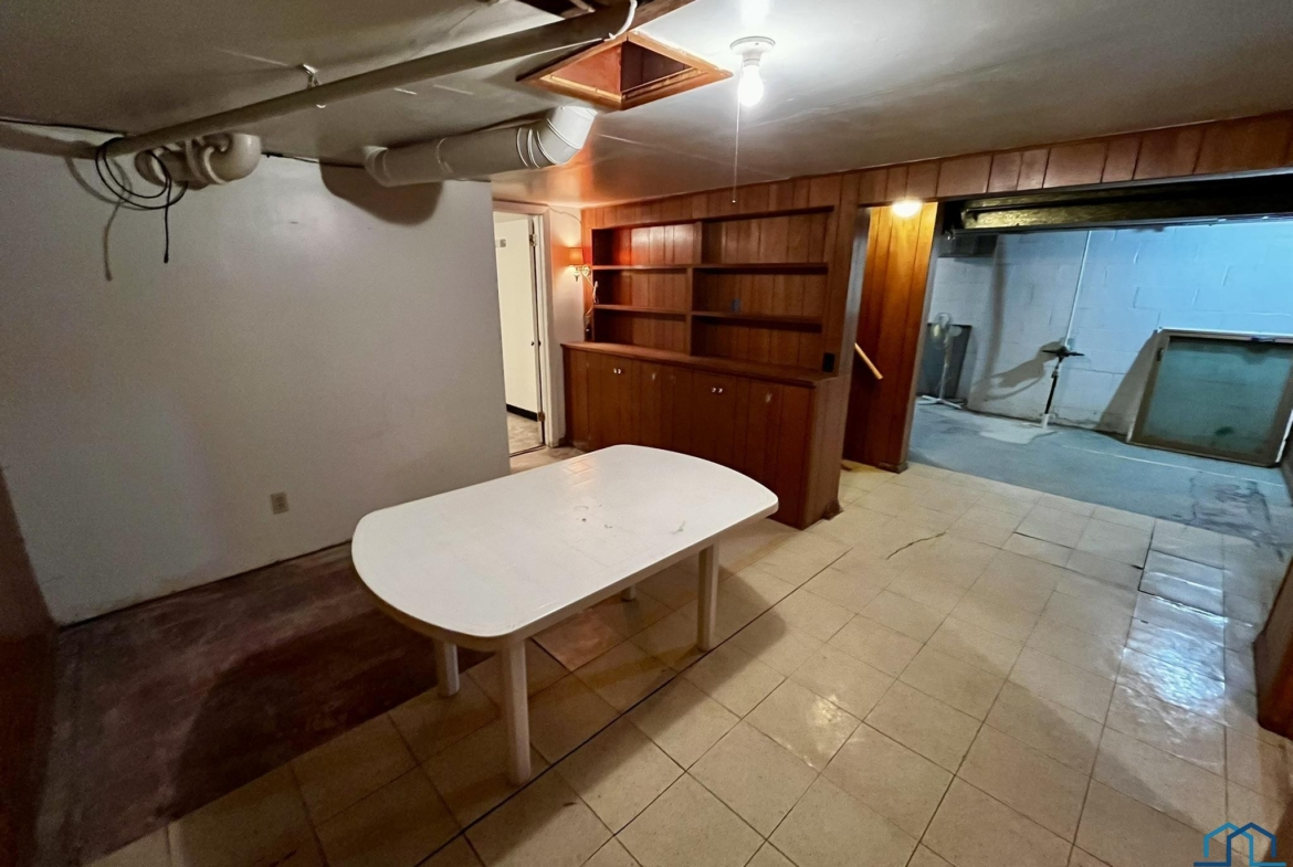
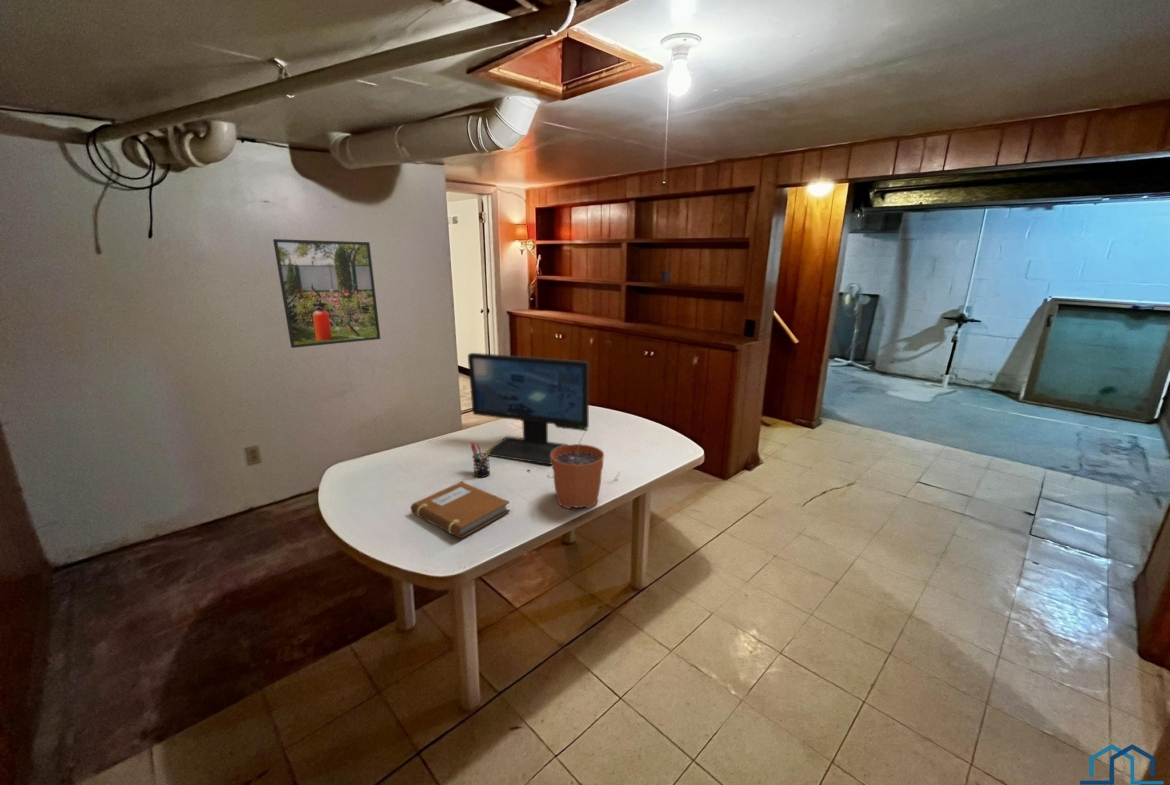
+ notebook [410,480,511,539]
+ plant pot [551,428,605,510]
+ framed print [272,238,381,349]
+ computer monitor [467,352,590,466]
+ pen holder [470,441,491,478]
